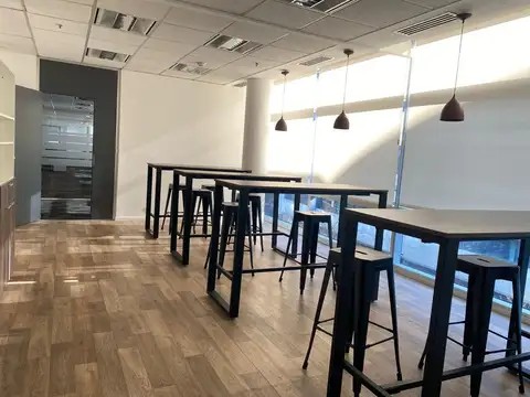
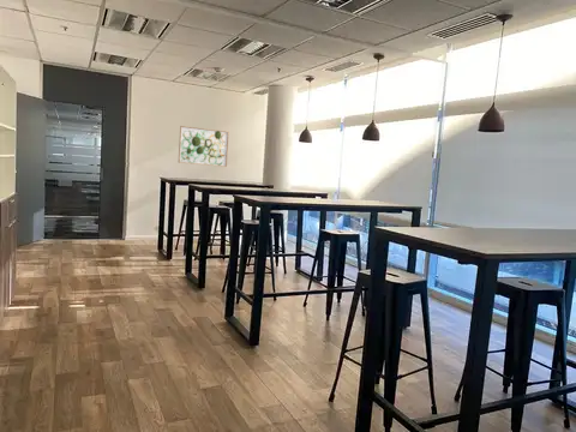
+ wall art [178,125,230,168]
